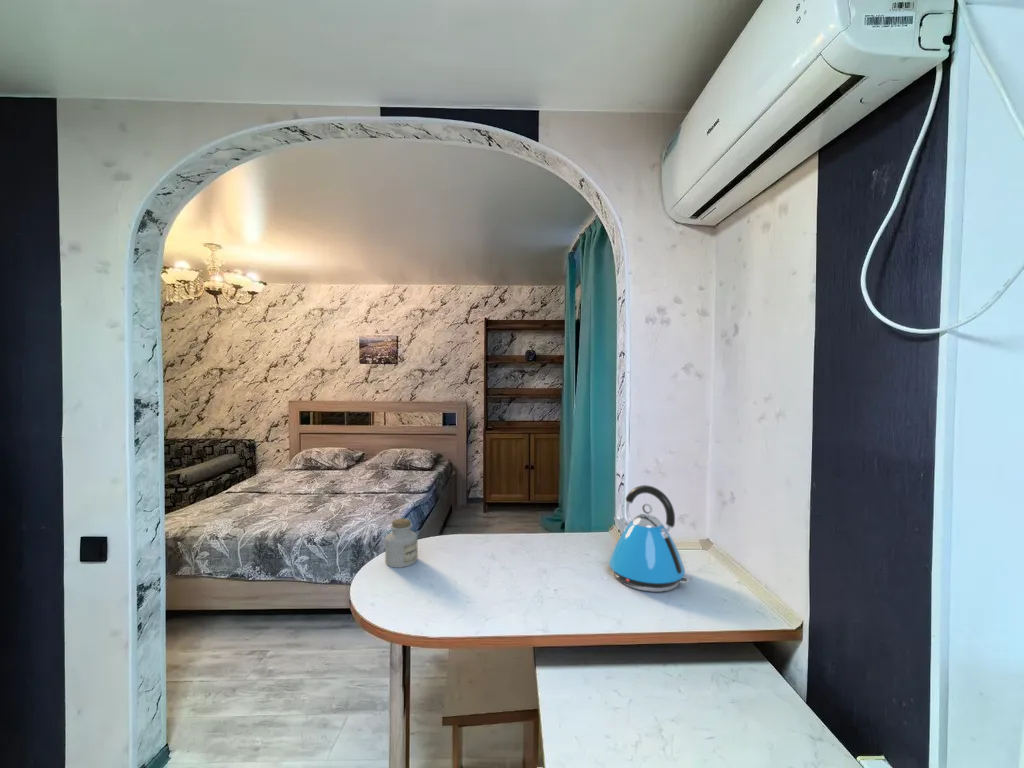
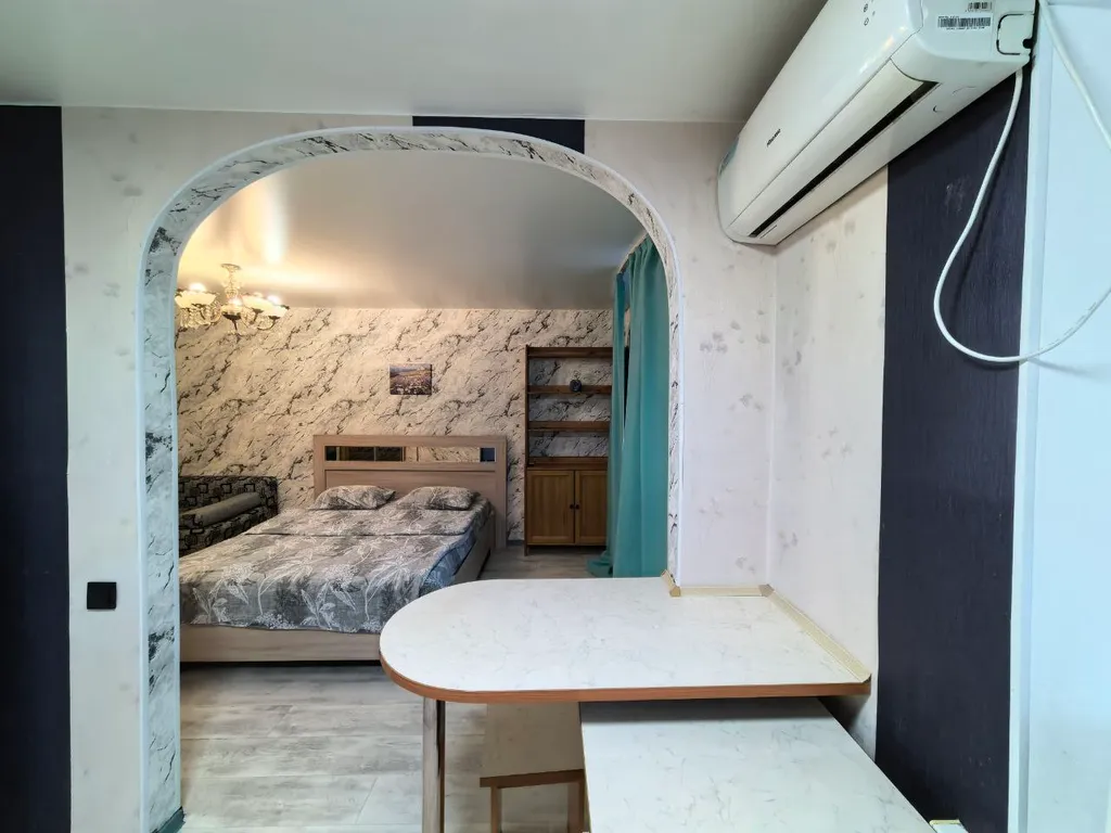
- jar [384,517,419,569]
- kettle [608,484,690,593]
